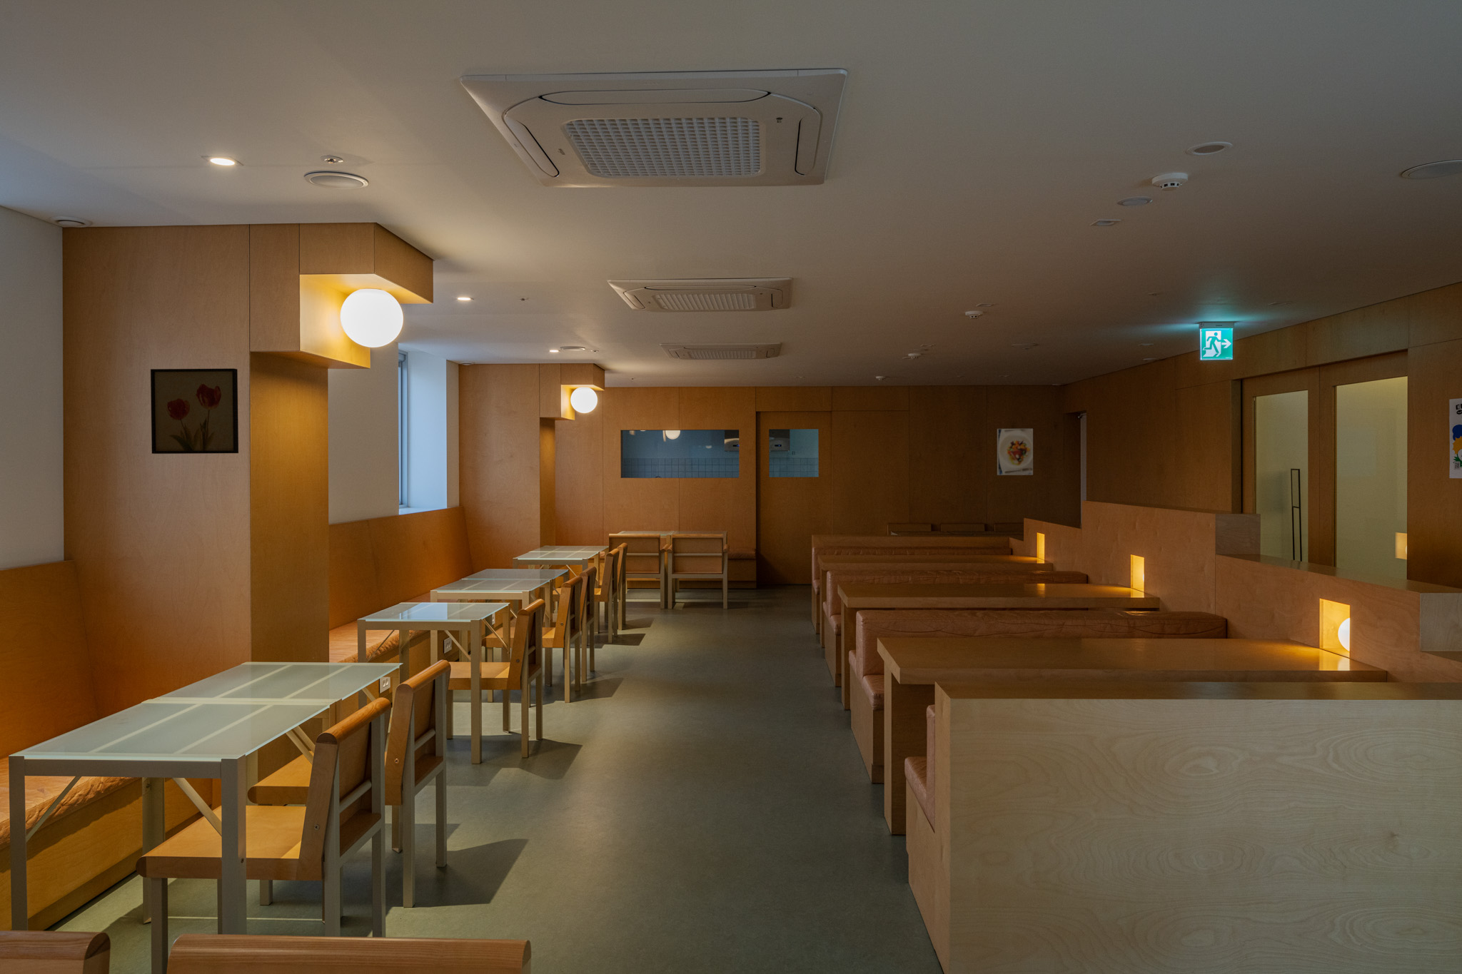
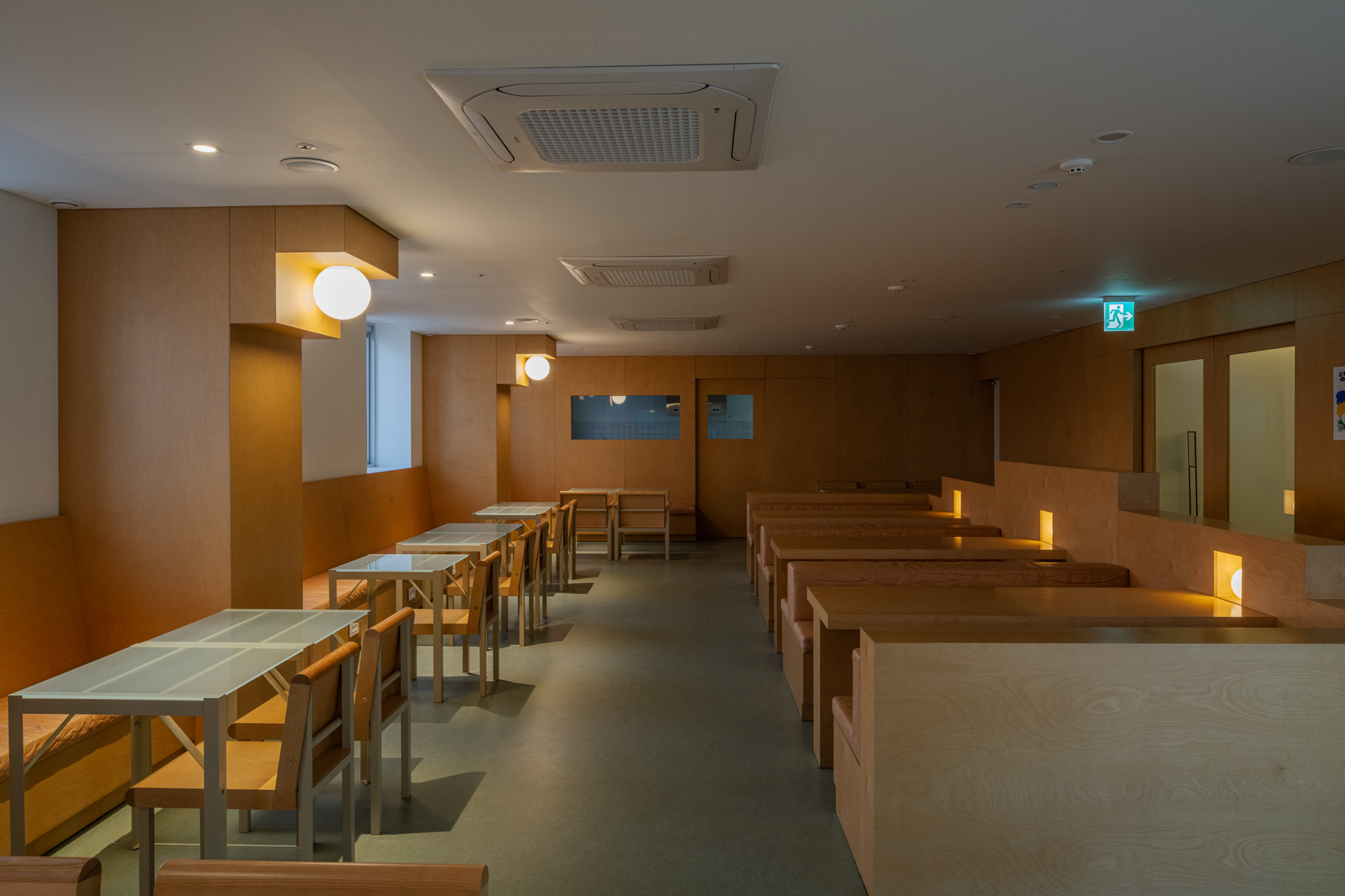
- wall art [150,367,239,454]
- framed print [997,428,1034,476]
